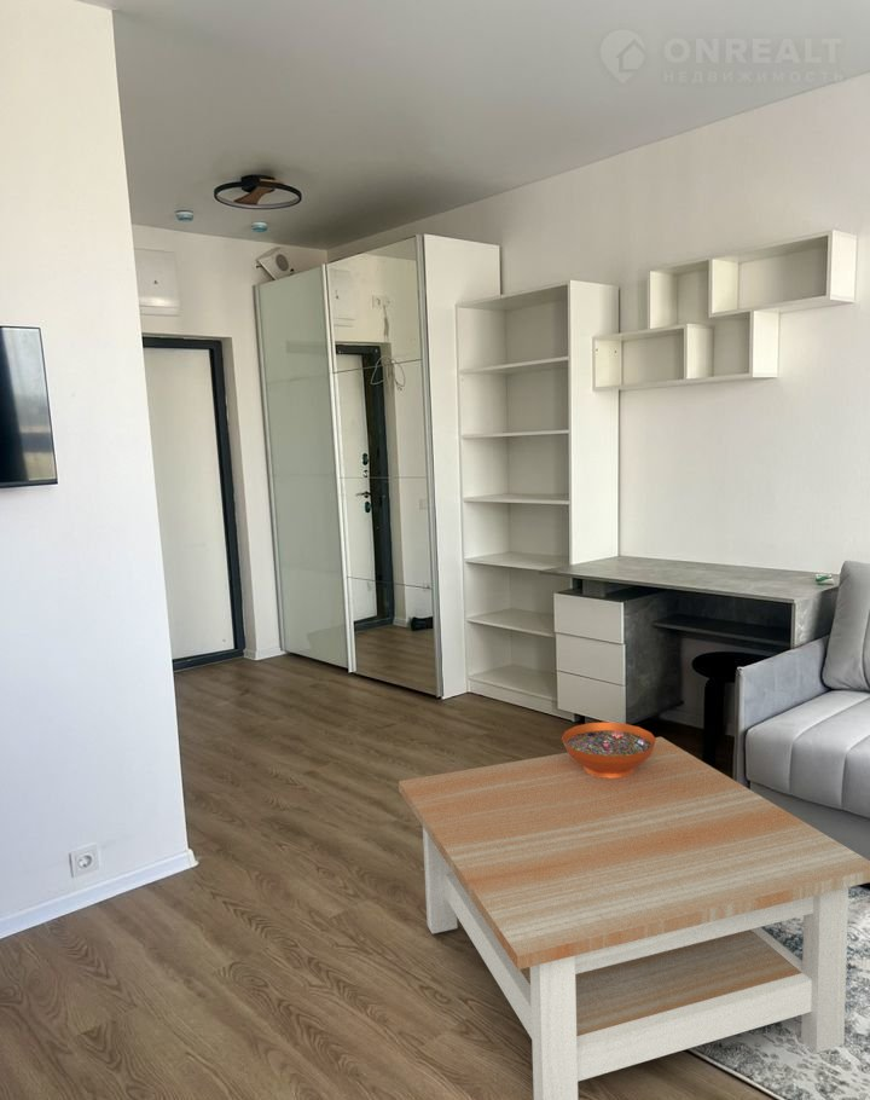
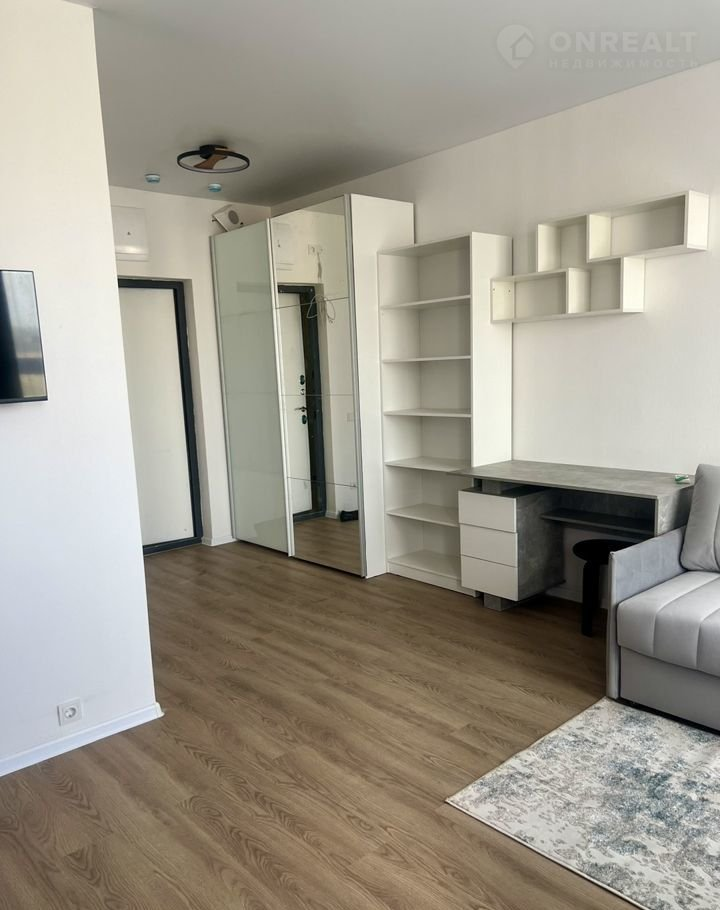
- decorative bowl [561,722,656,778]
- coffee table [398,736,870,1100]
